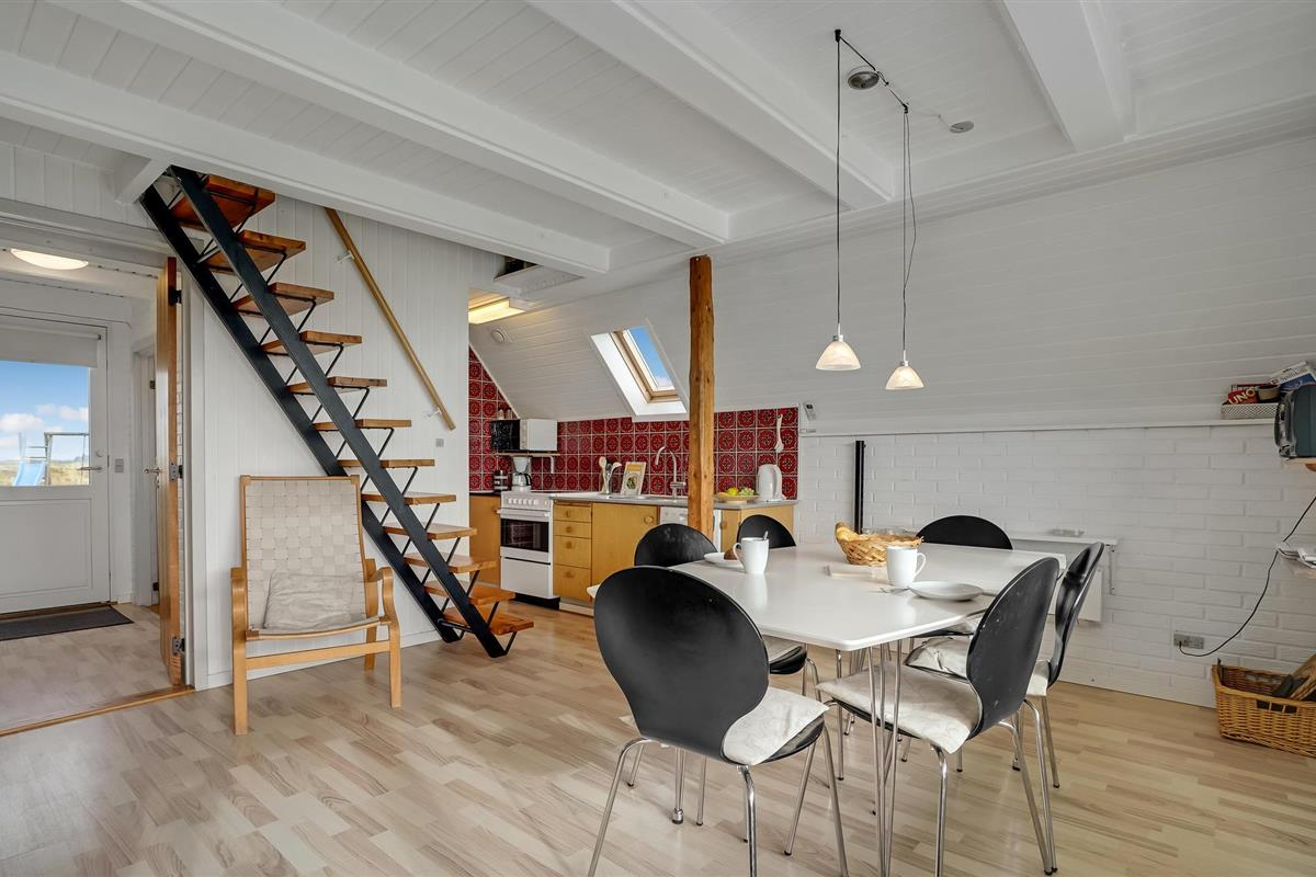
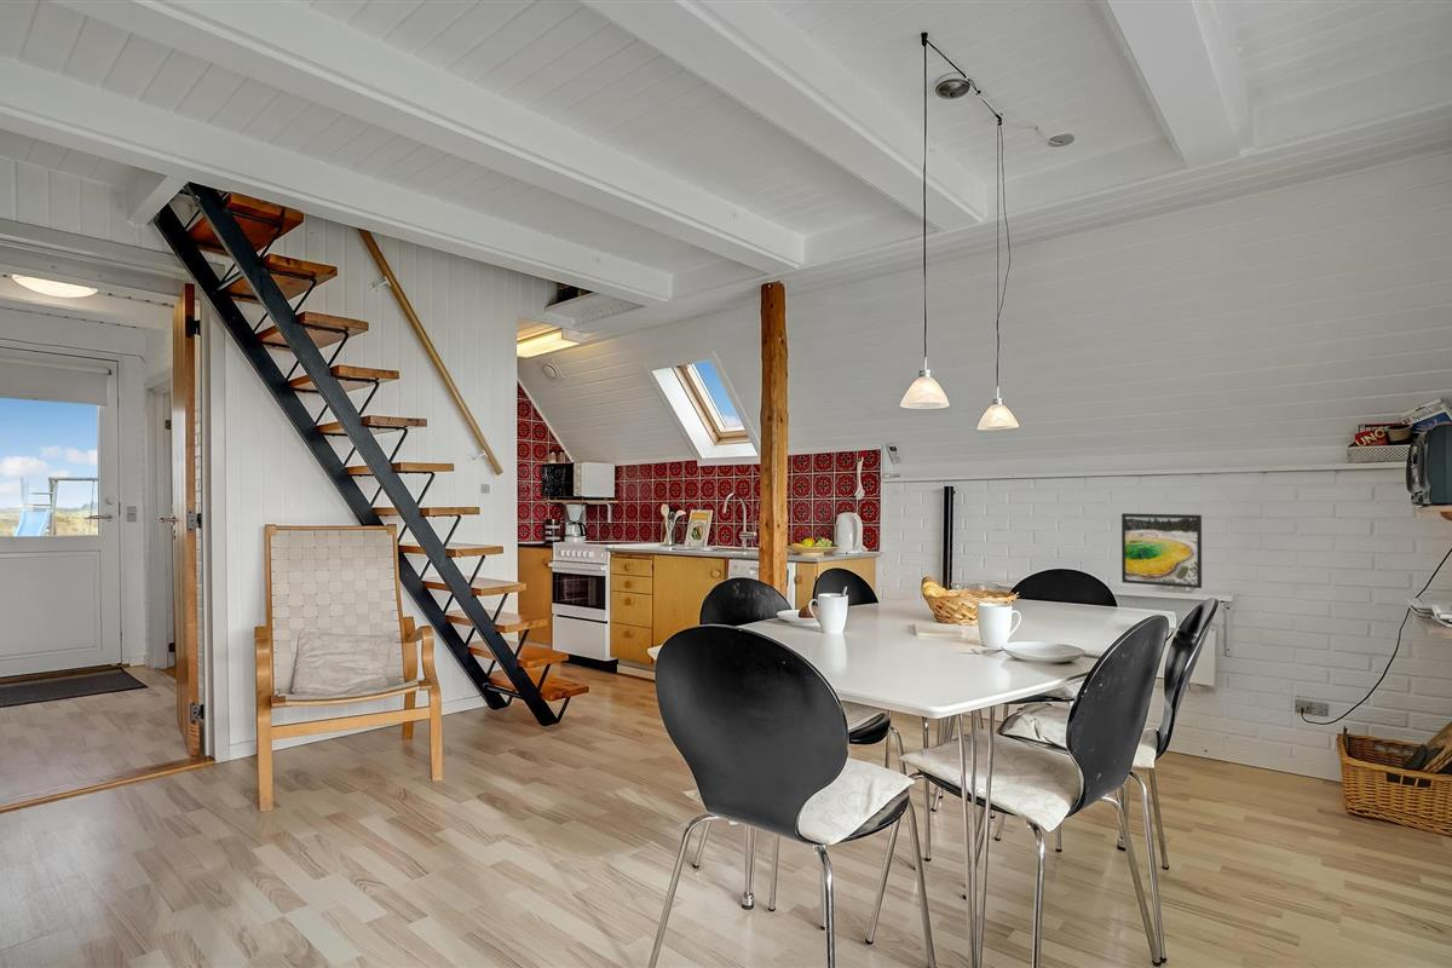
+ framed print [1120,512,1203,589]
